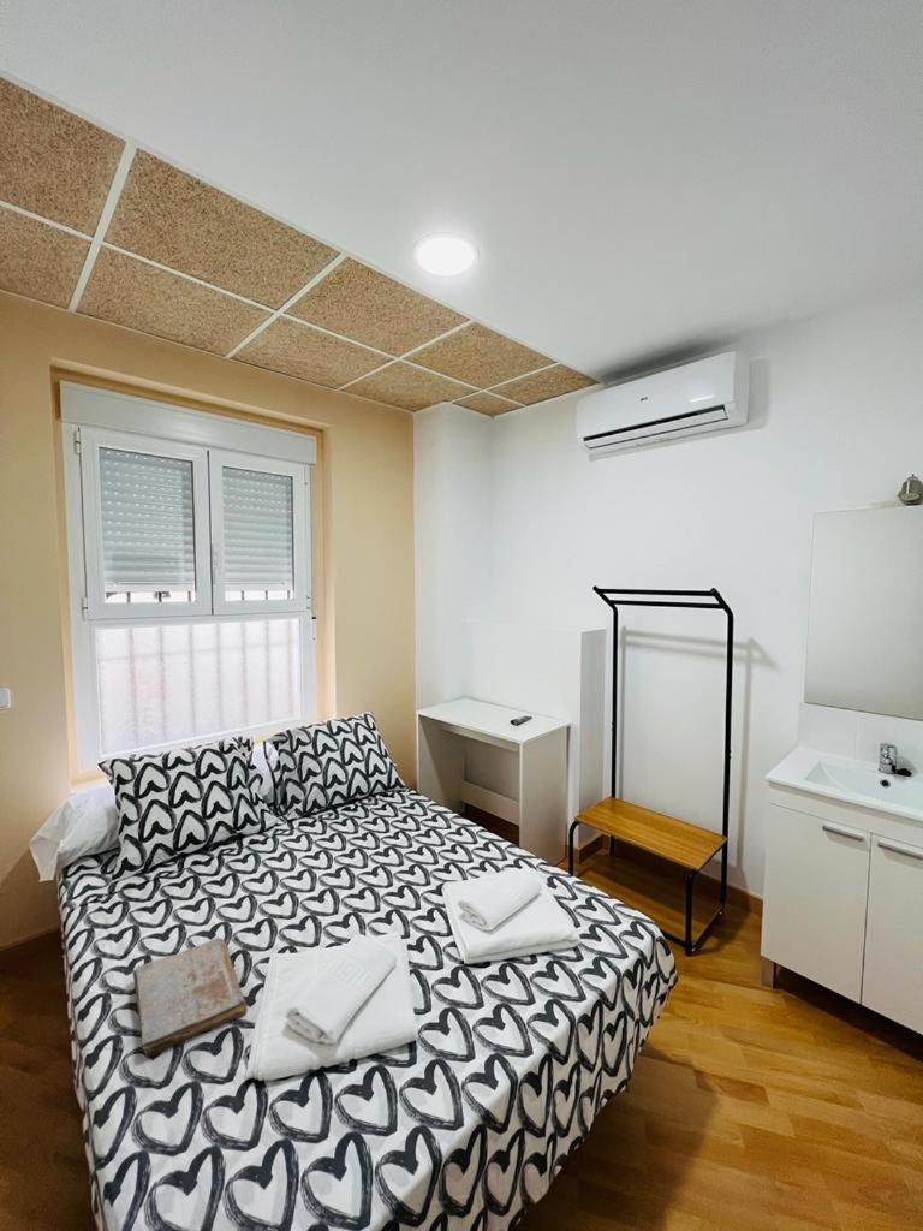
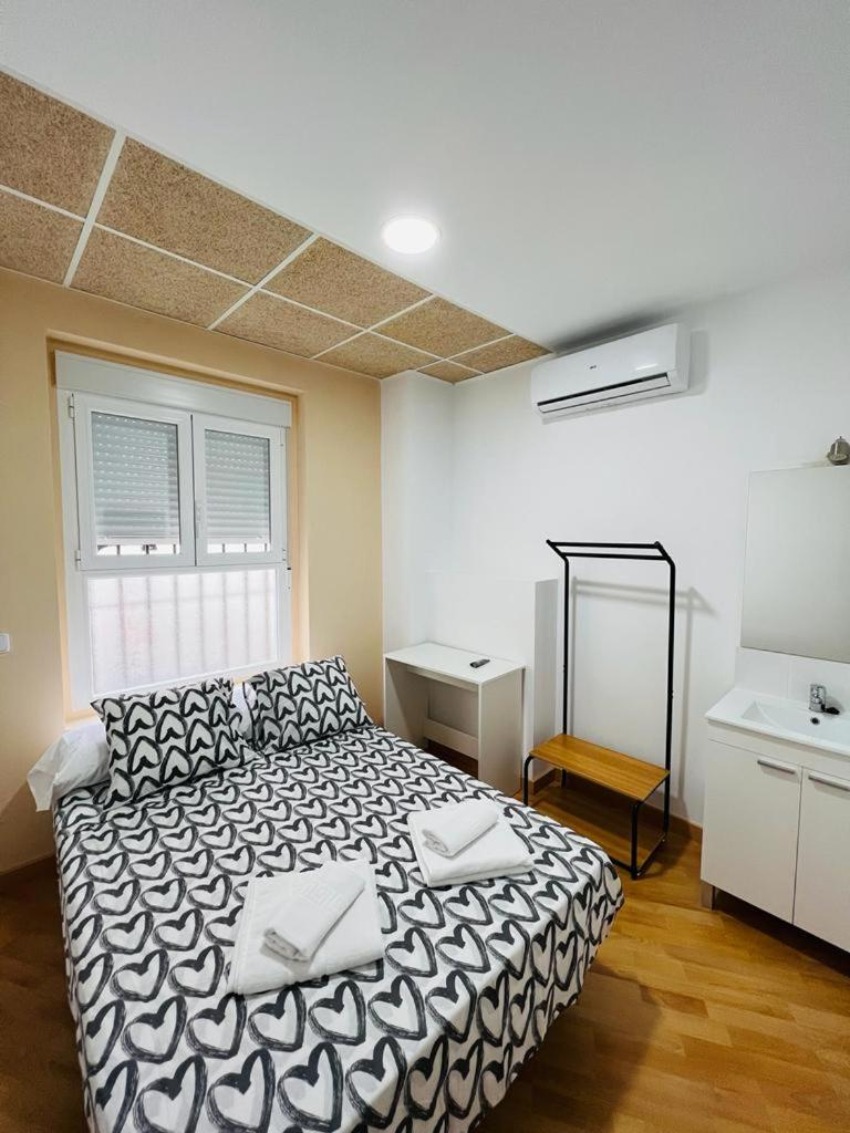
- book [131,936,249,1059]
